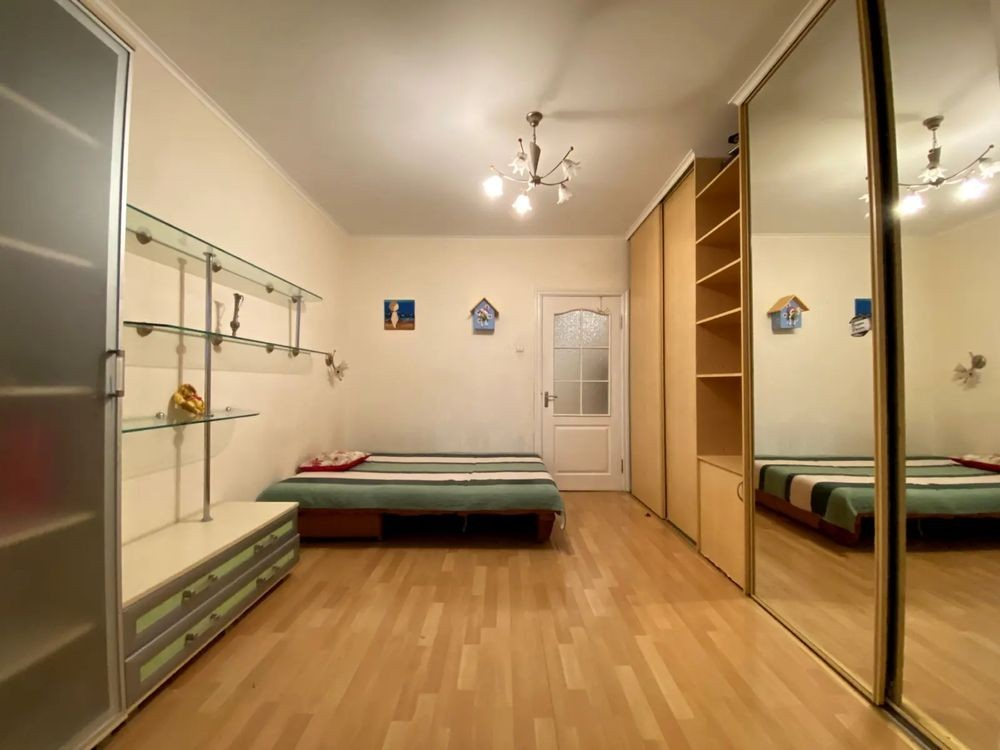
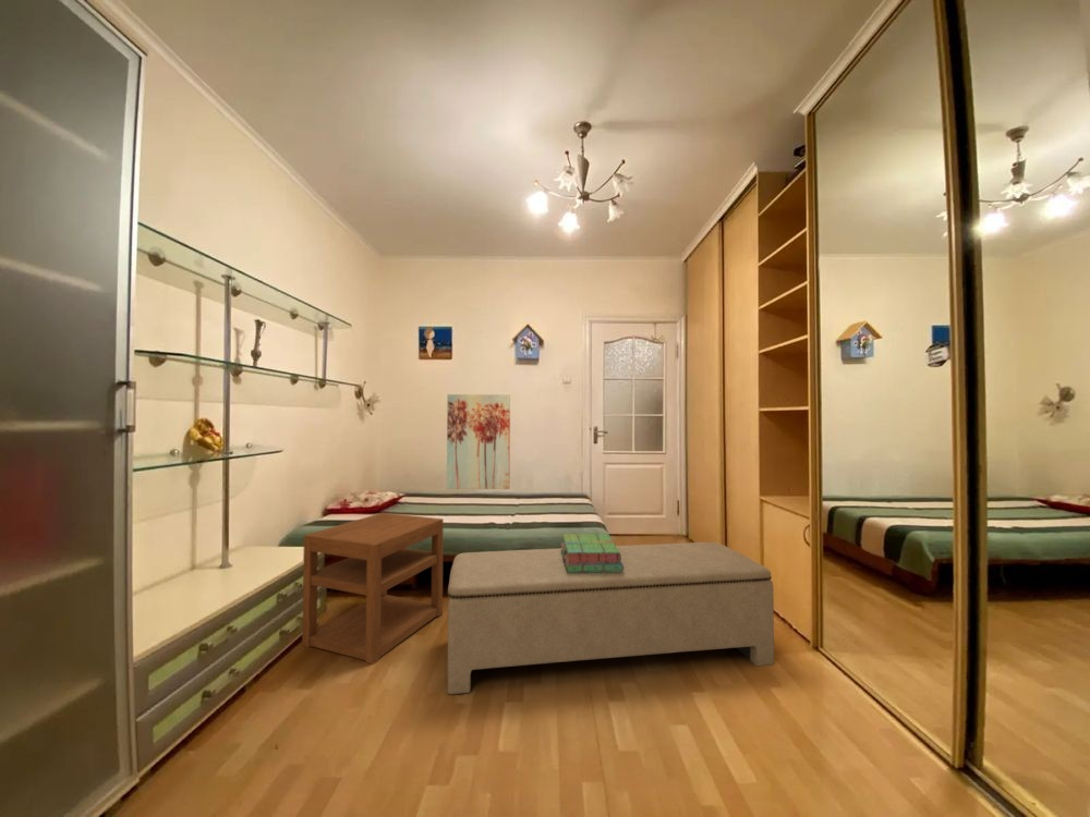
+ nightstand [301,512,445,666]
+ stack of books [560,533,623,573]
+ bench [446,541,775,695]
+ wall art [446,393,511,490]
